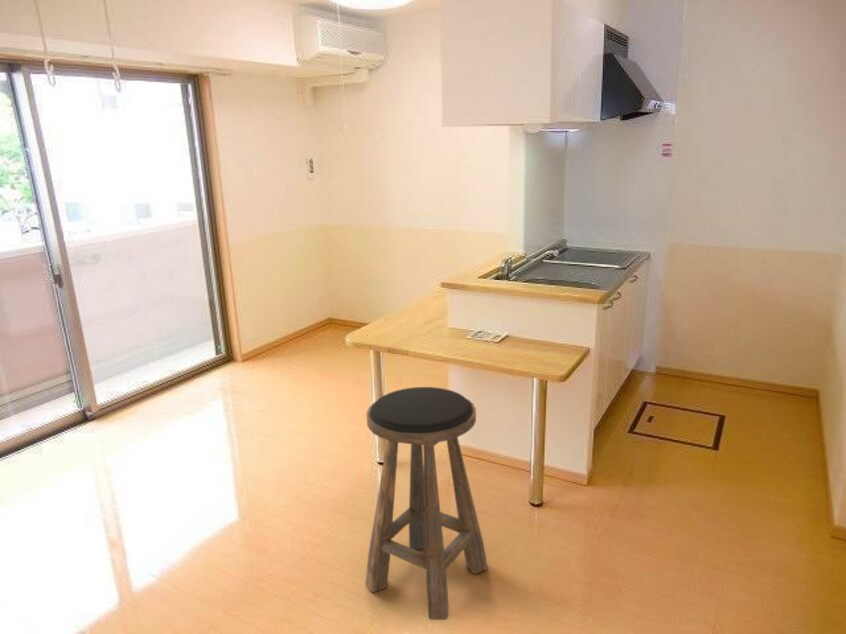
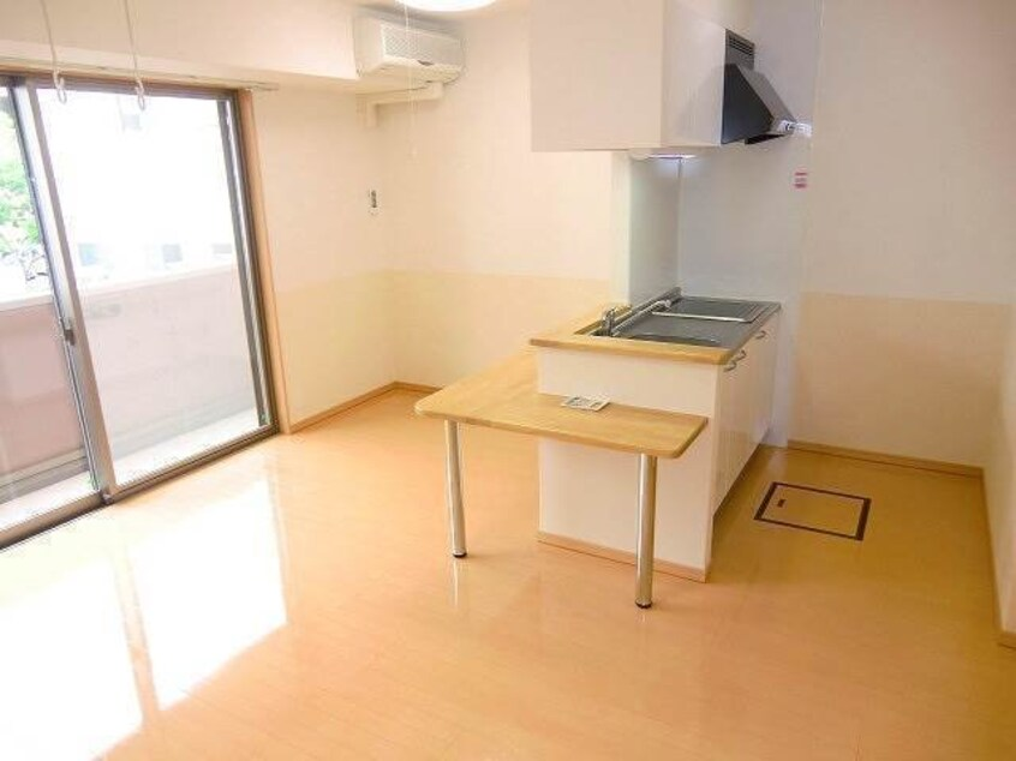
- stool [365,386,489,621]
